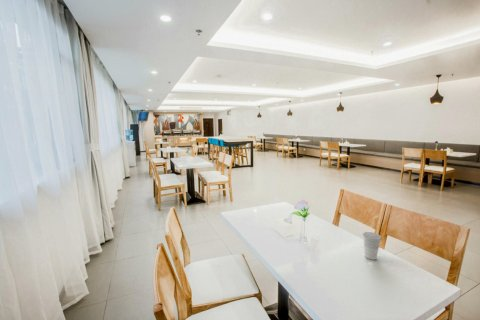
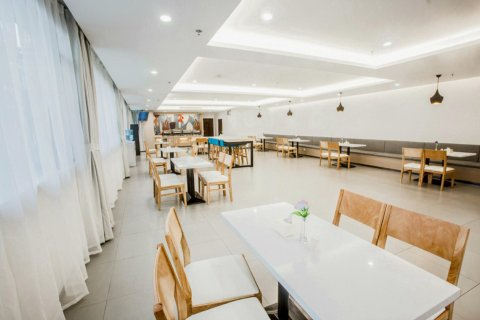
- cup [362,231,382,261]
